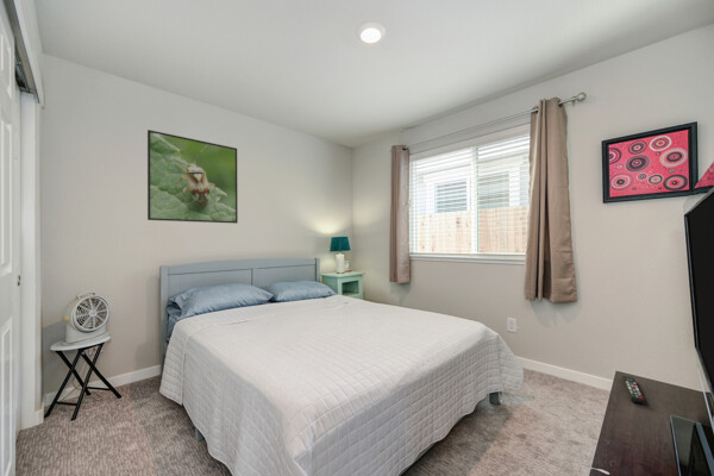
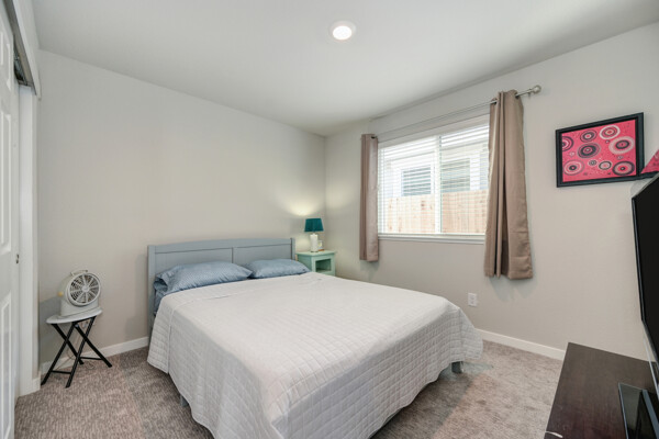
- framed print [146,129,239,224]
- remote control [621,375,646,405]
